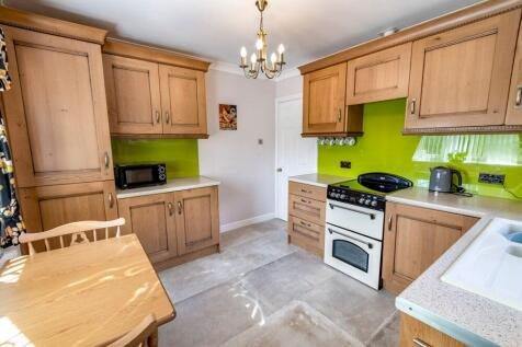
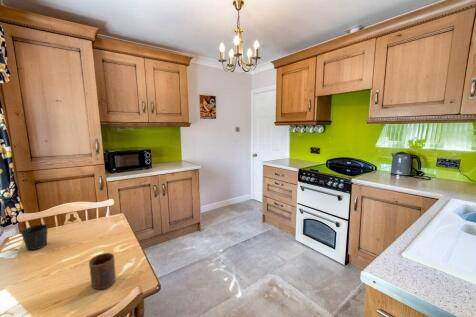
+ cup [20,223,48,251]
+ cup [88,252,117,290]
